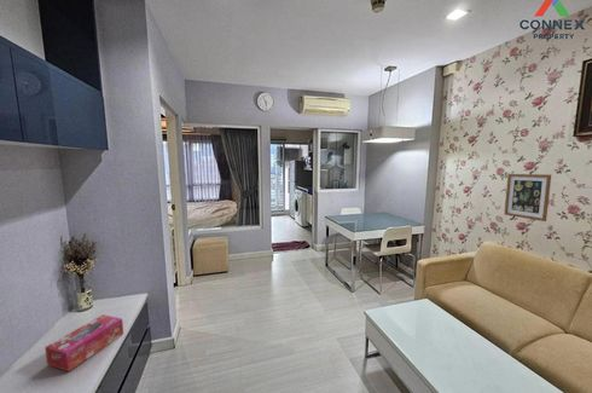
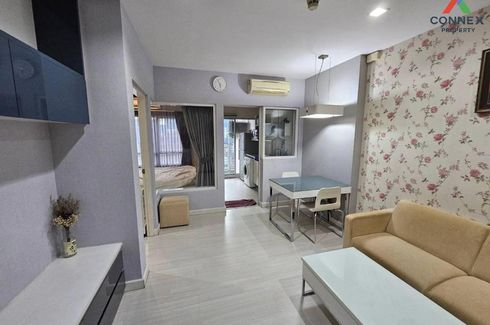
- wall art [504,173,552,222]
- tissue box [43,313,124,372]
